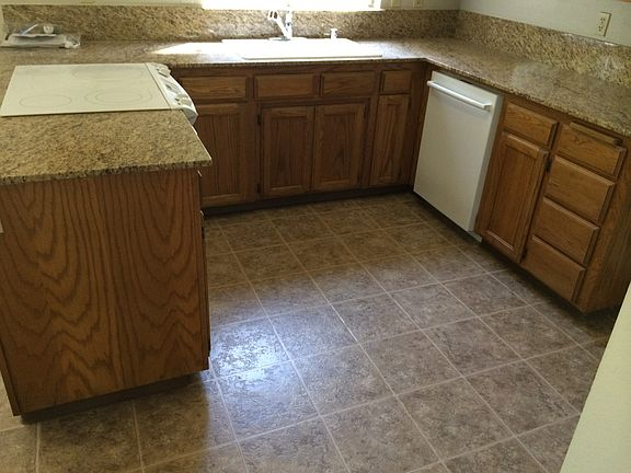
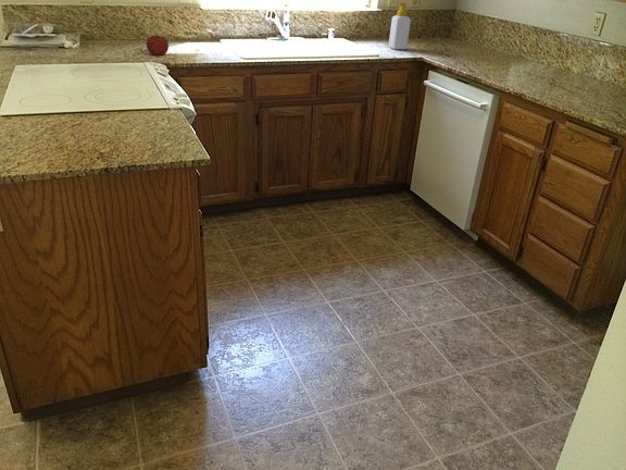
+ fruit [146,33,170,57]
+ soap bottle [388,1,412,50]
